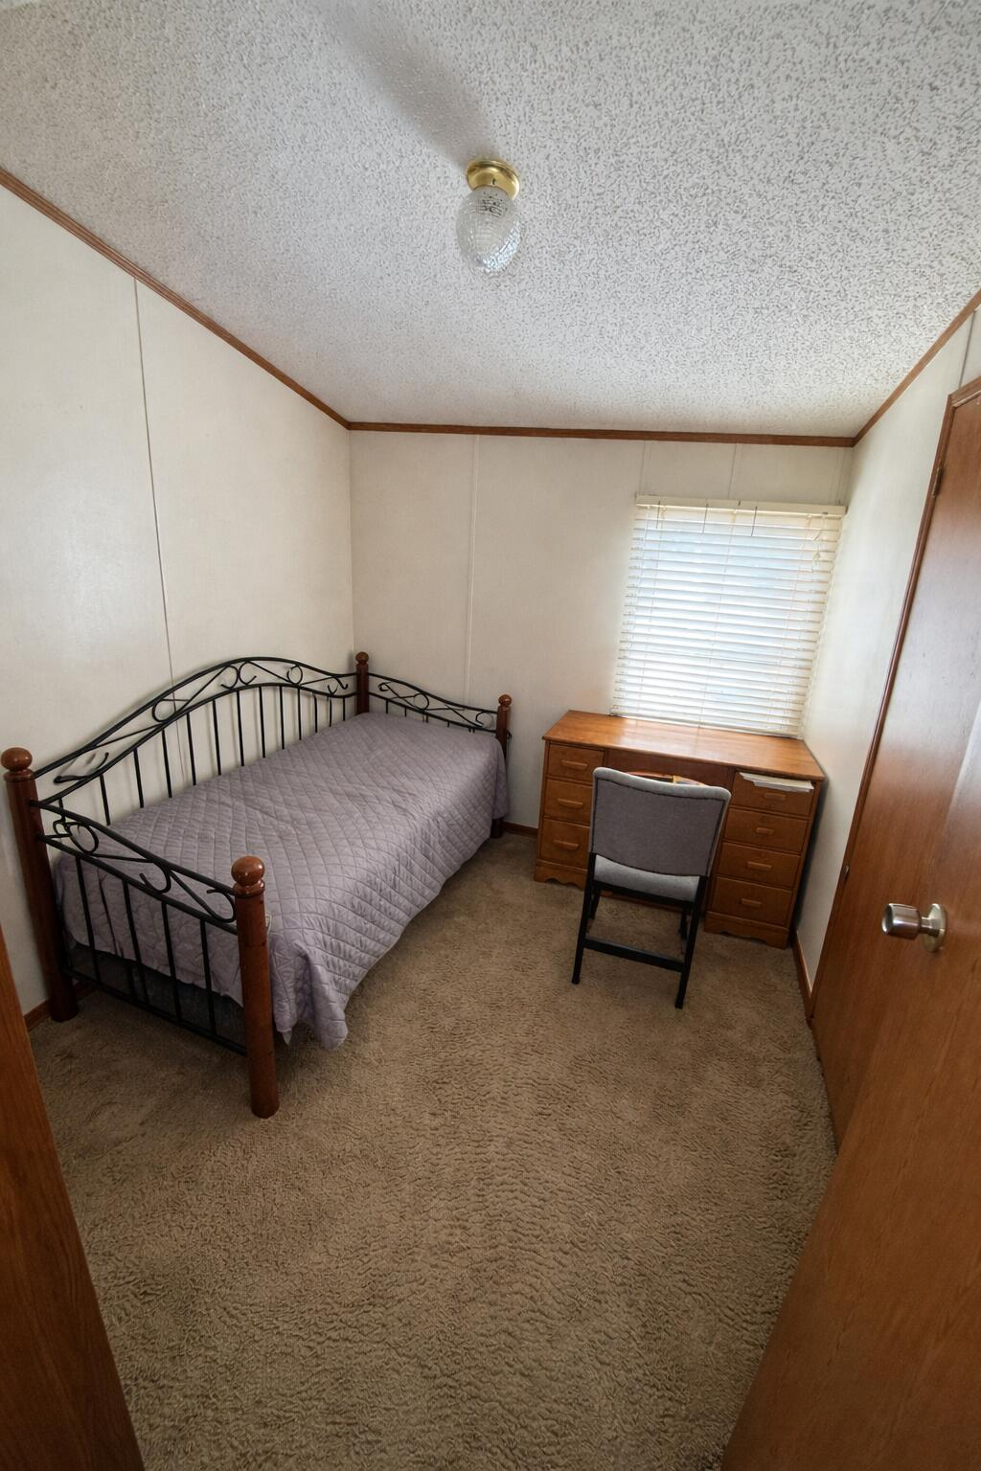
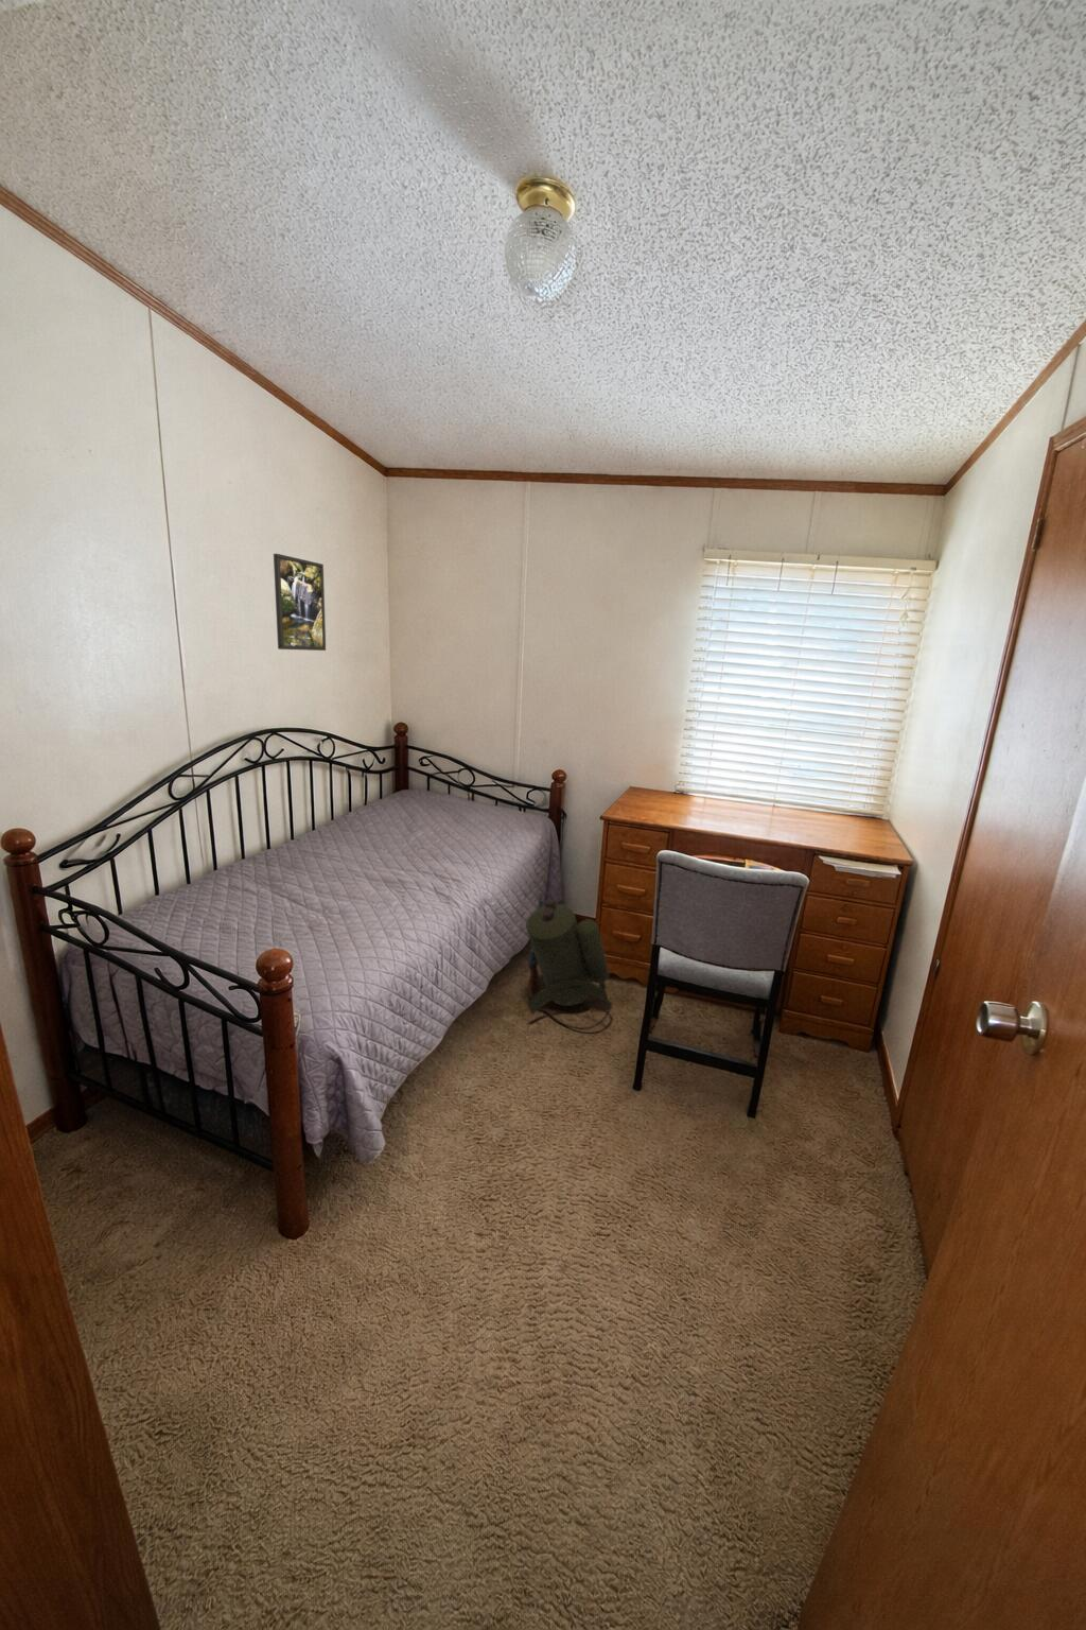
+ backpack [525,891,612,1031]
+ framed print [273,553,326,651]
